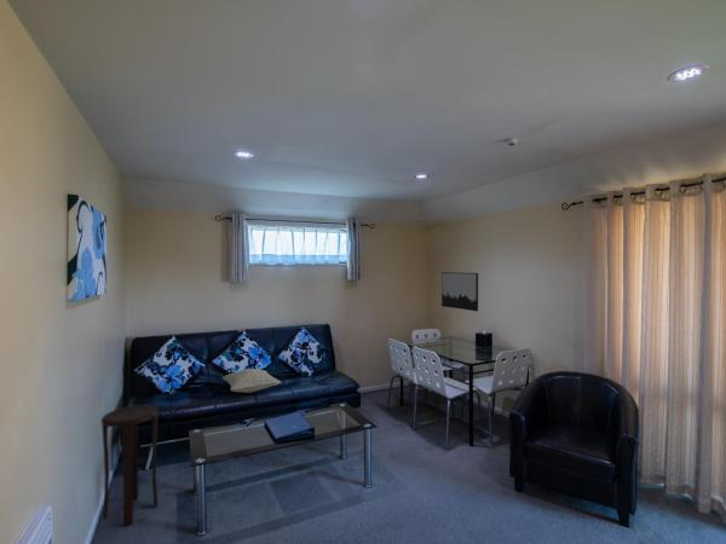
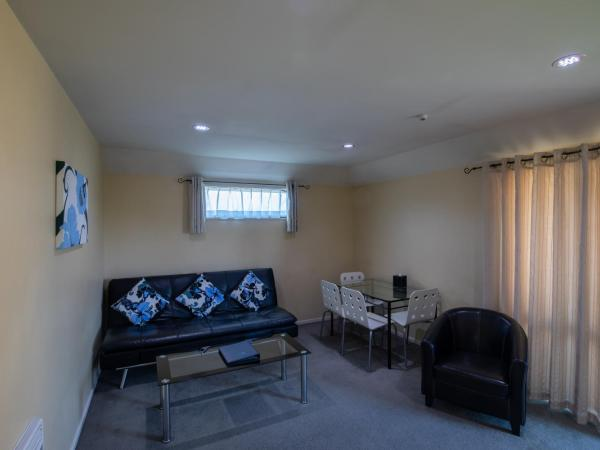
- wall art [440,271,479,312]
- stool [100,404,160,527]
- cushion [220,368,282,394]
